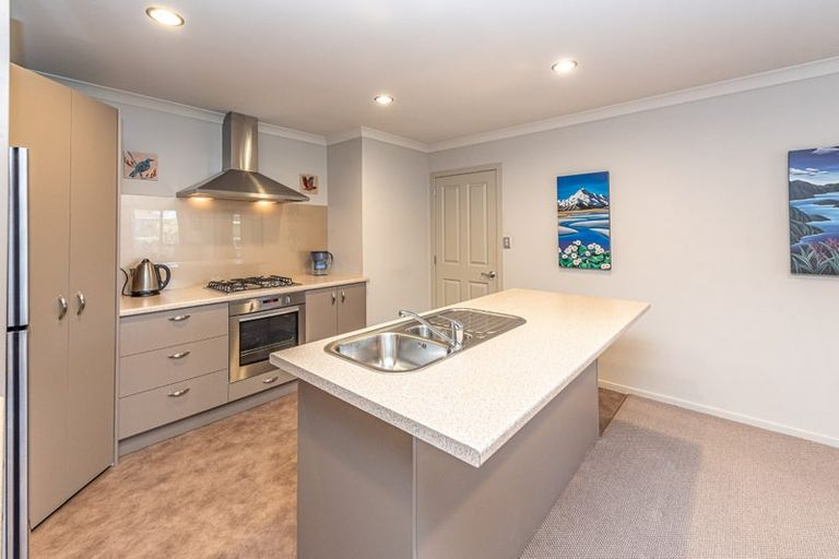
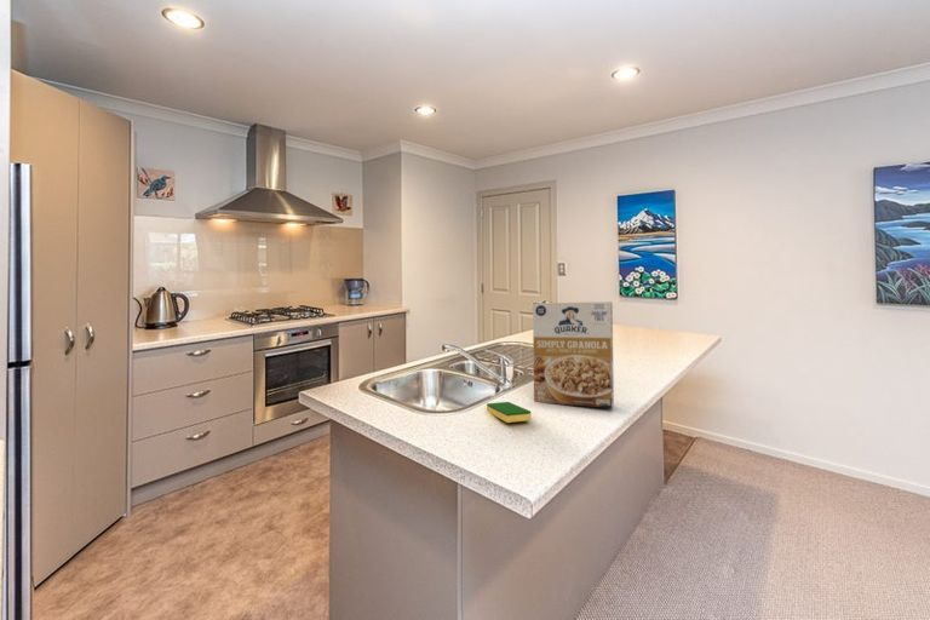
+ cereal box [532,300,615,409]
+ dish sponge [486,401,532,424]
